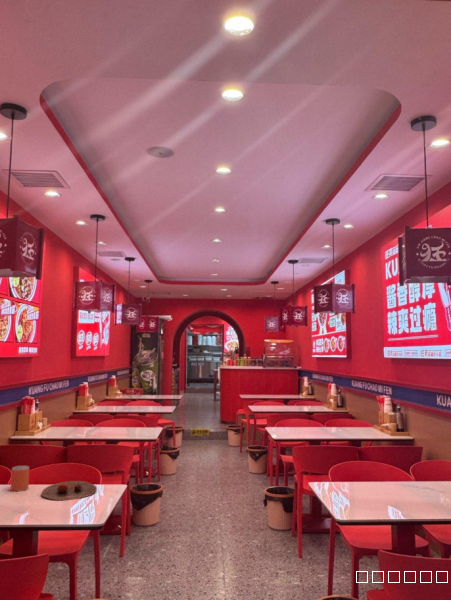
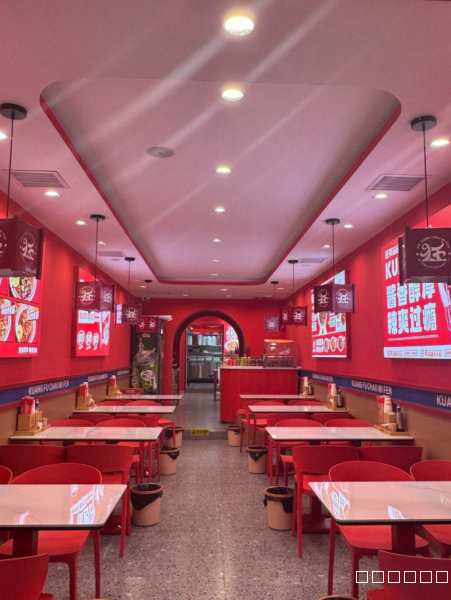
- plate [41,480,98,501]
- beverage can [10,465,30,492]
